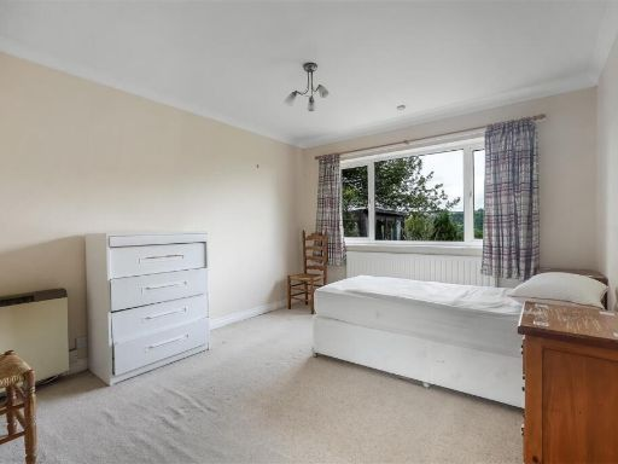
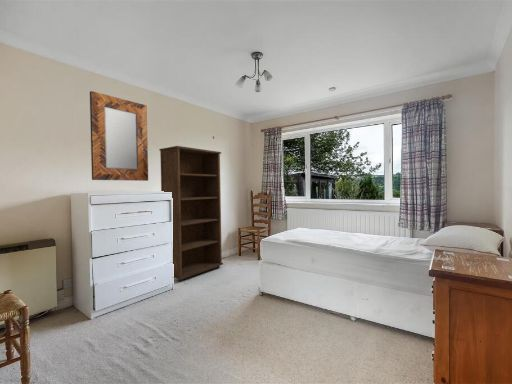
+ bookcase [158,145,224,282]
+ home mirror [89,90,149,182]
